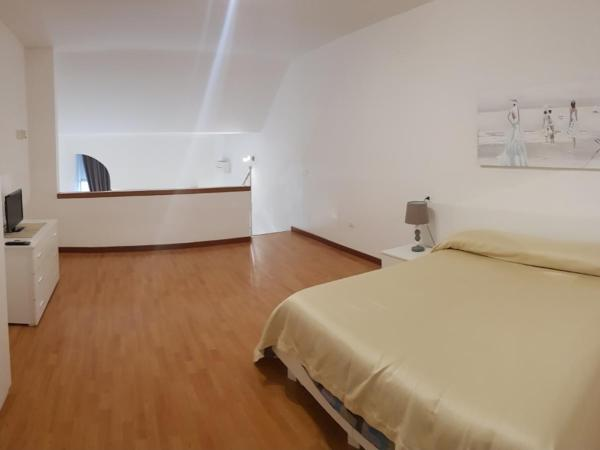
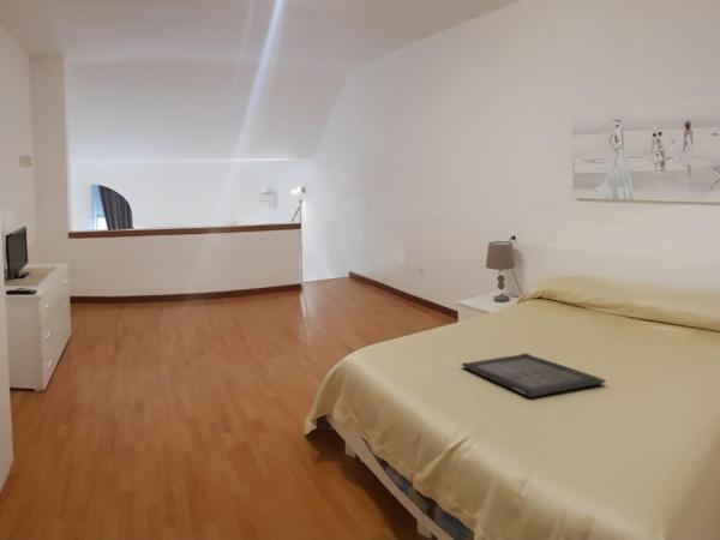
+ serving tray [461,353,607,398]
